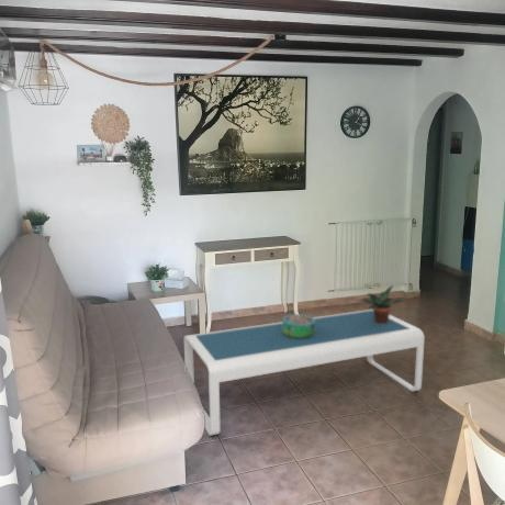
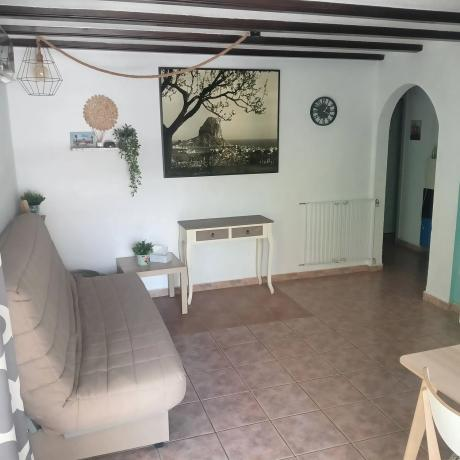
- decorative bowl [282,313,315,338]
- potted plant [359,284,407,324]
- coffee table [183,308,426,437]
